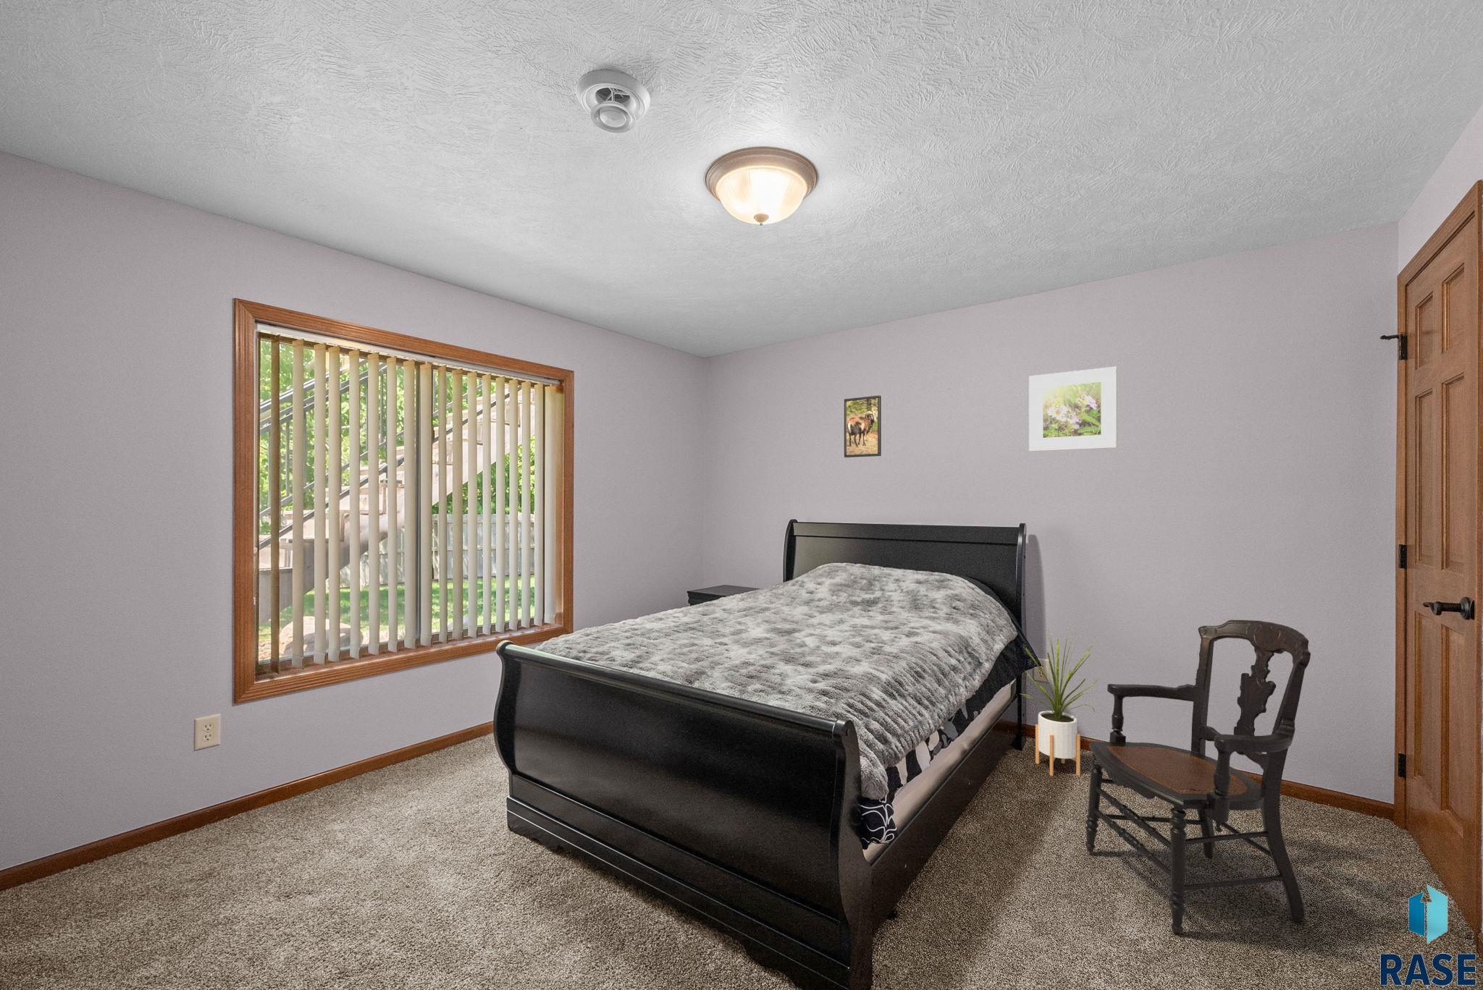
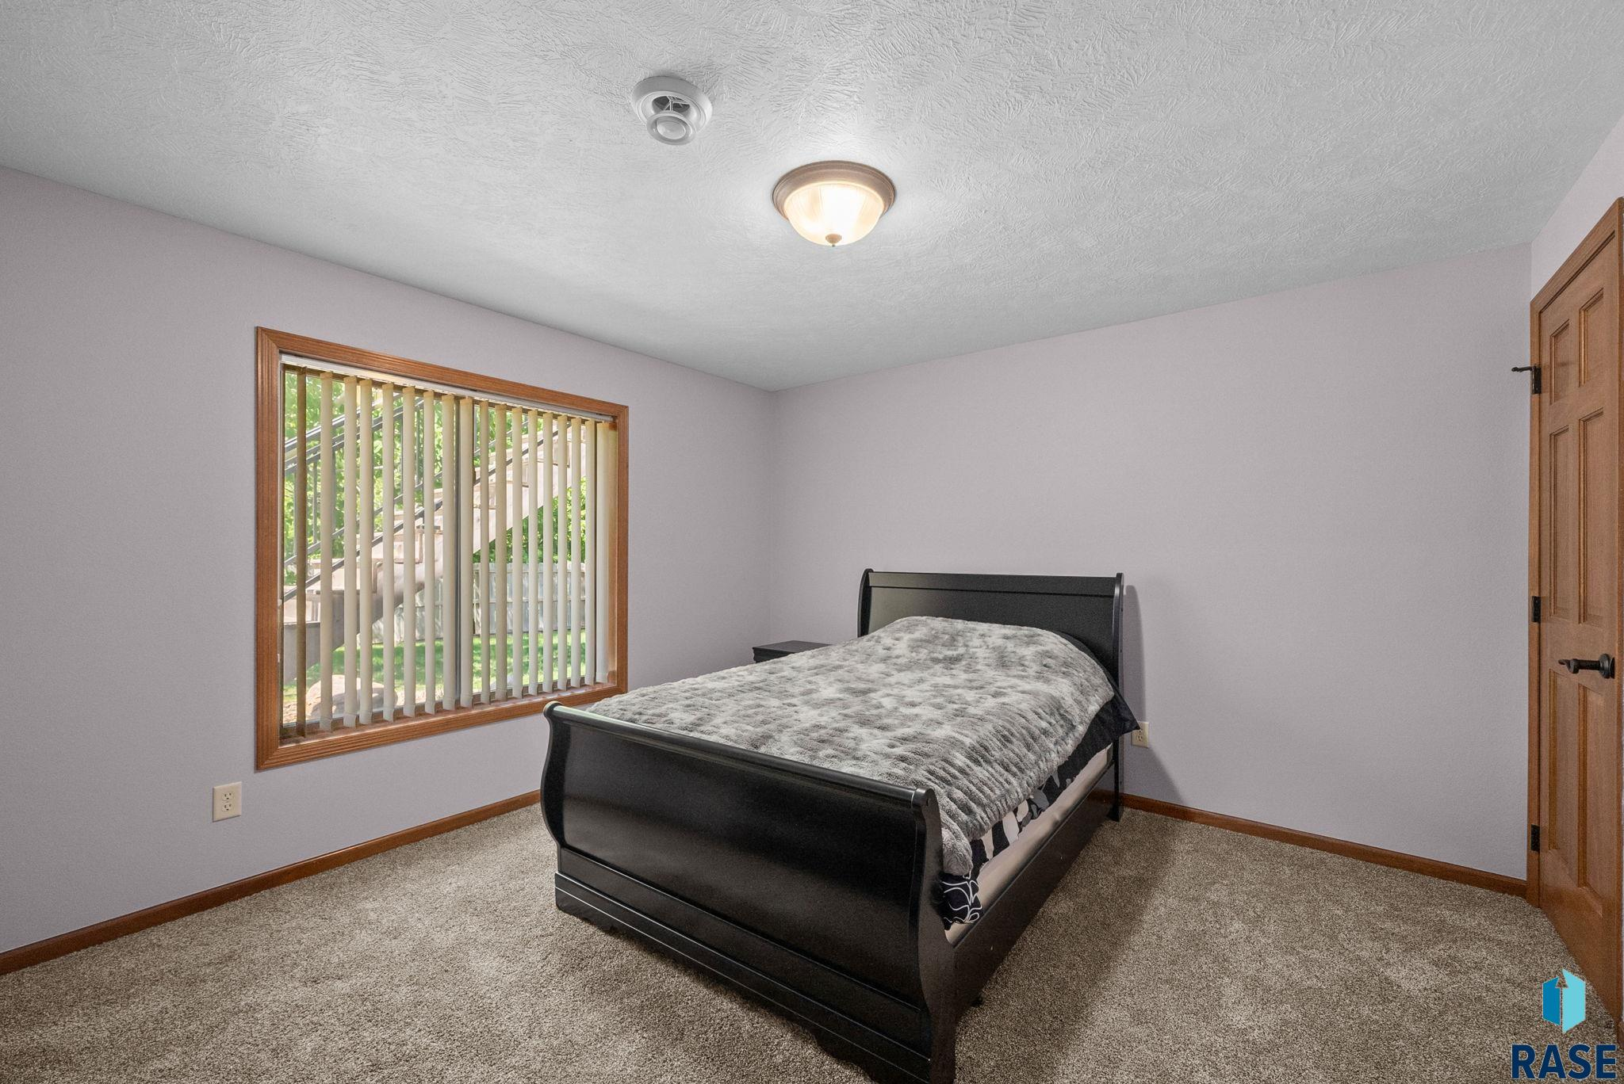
- armchair [1085,620,1312,935]
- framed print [1028,366,1118,452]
- house plant [1019,629,1100,777]
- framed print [843,394,882,459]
